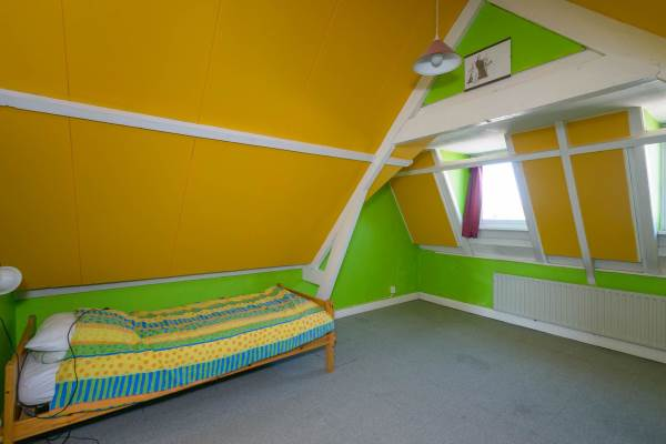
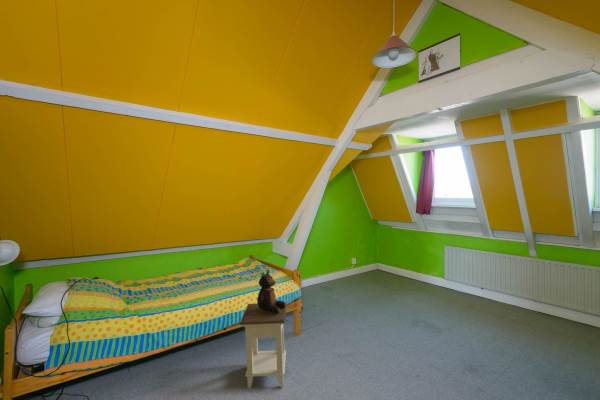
+ nightstand [239,301,288,389]
+ teddy bear [256,269,287,314]
